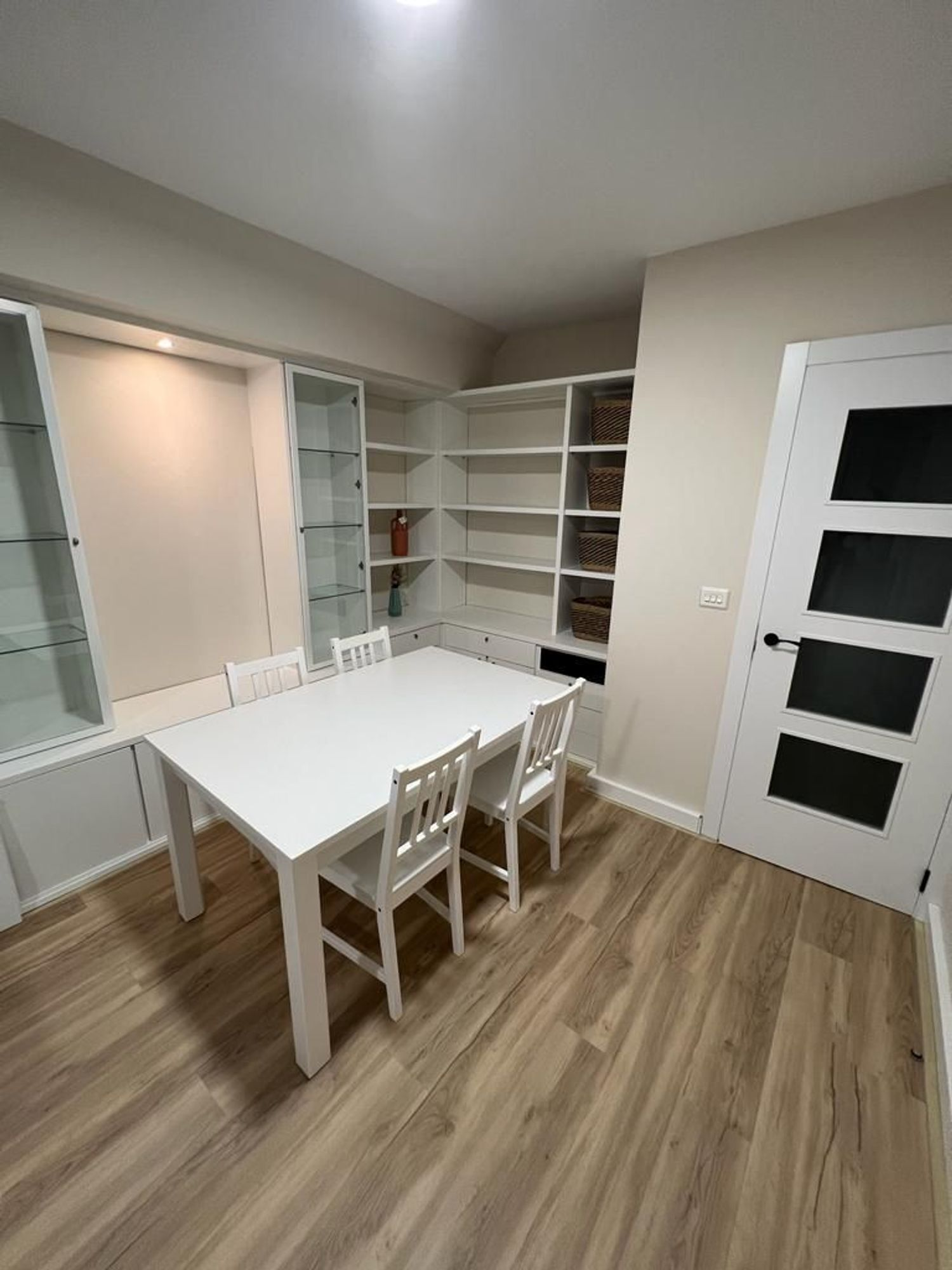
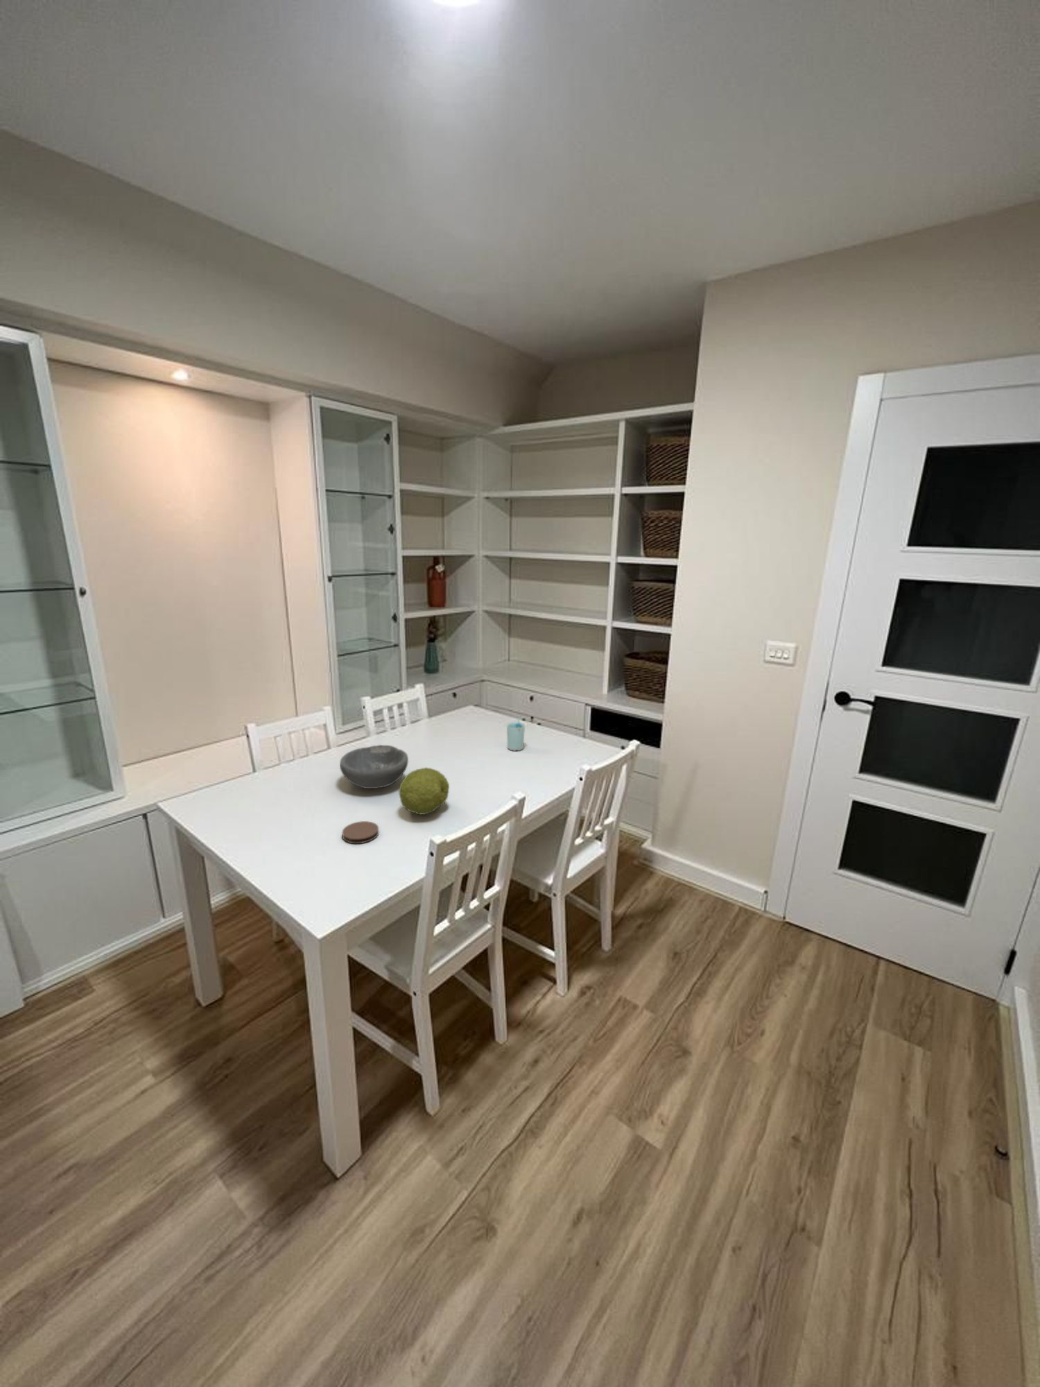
+ coaster [342,820,379,844]
+ cup [506,718,525,751]
+ fruit [398,767,450,816]
+ bowl [339,744,409,790]
